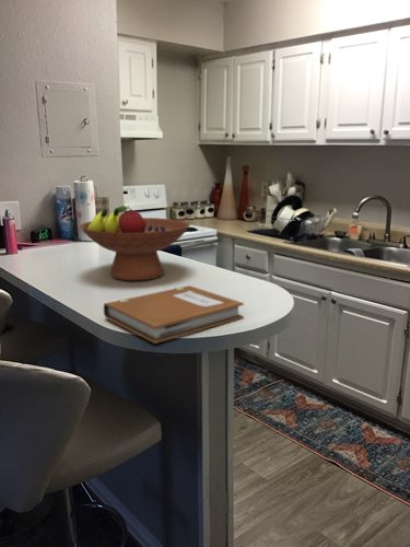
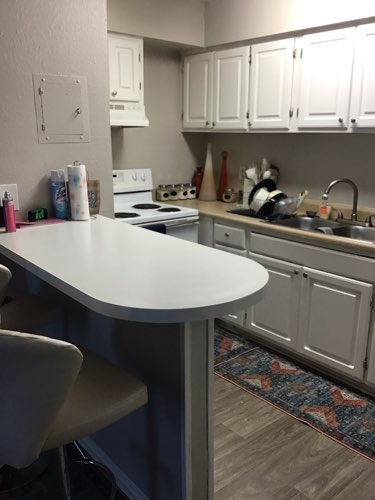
- fruit bowl [79,205,191,282]
- notebook [103,284,245,345]
